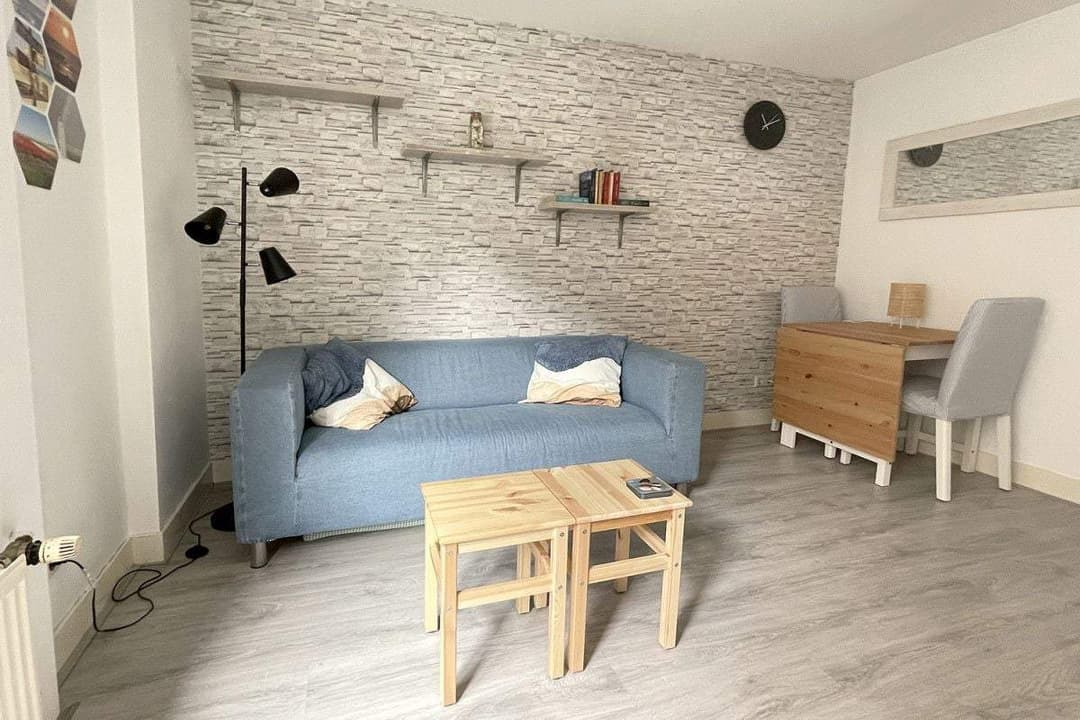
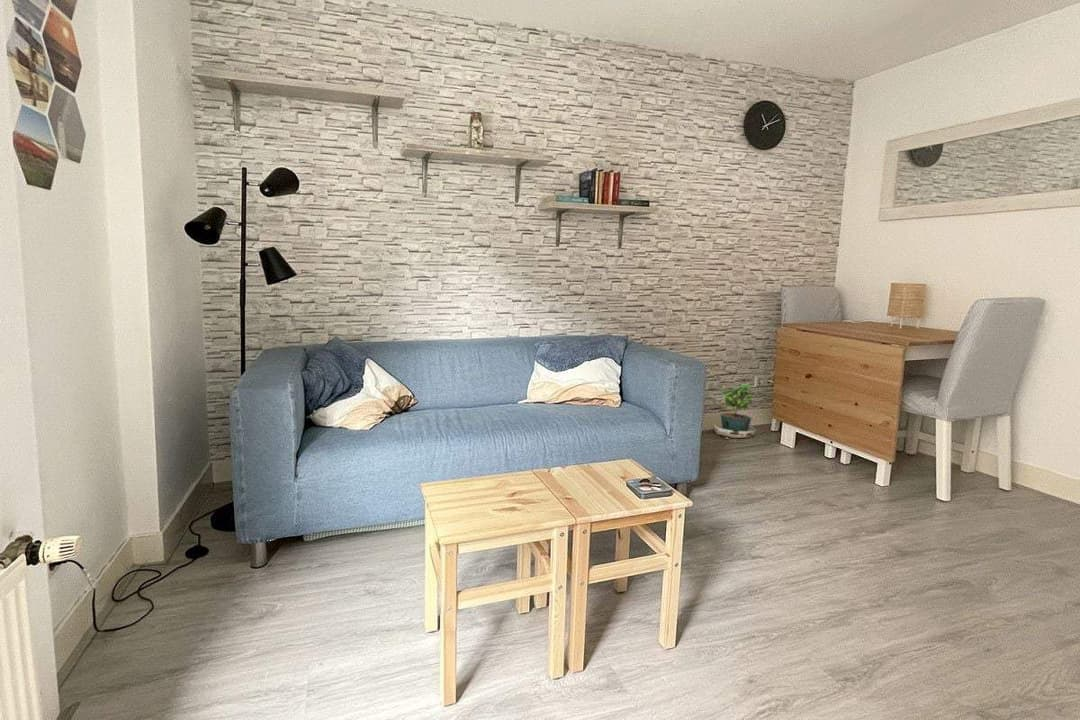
+ potted plant [713,382,756,443]
